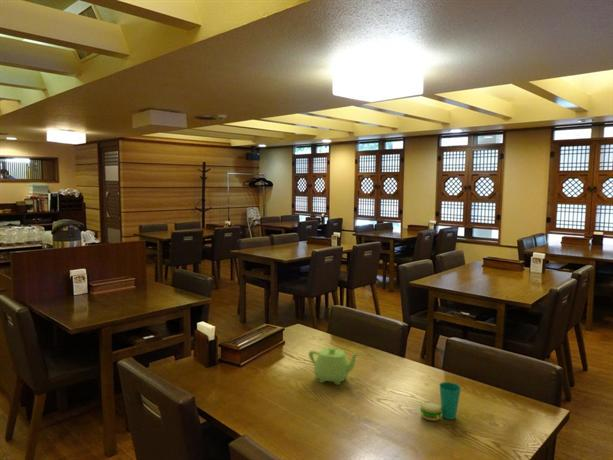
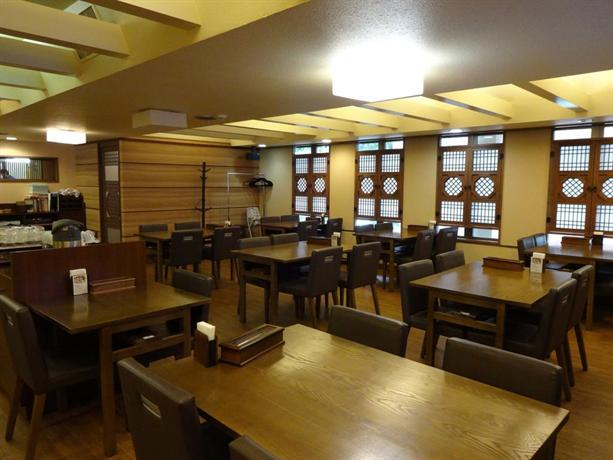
- cup [419,381,462,422]
- teapot [308,346,361,386]
